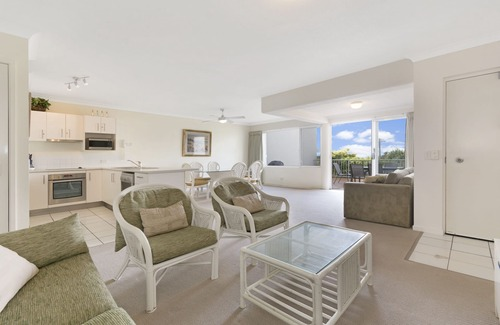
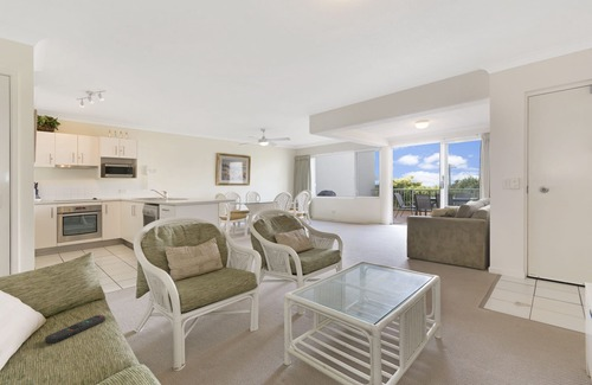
+ remote control [44,314,107,344]
